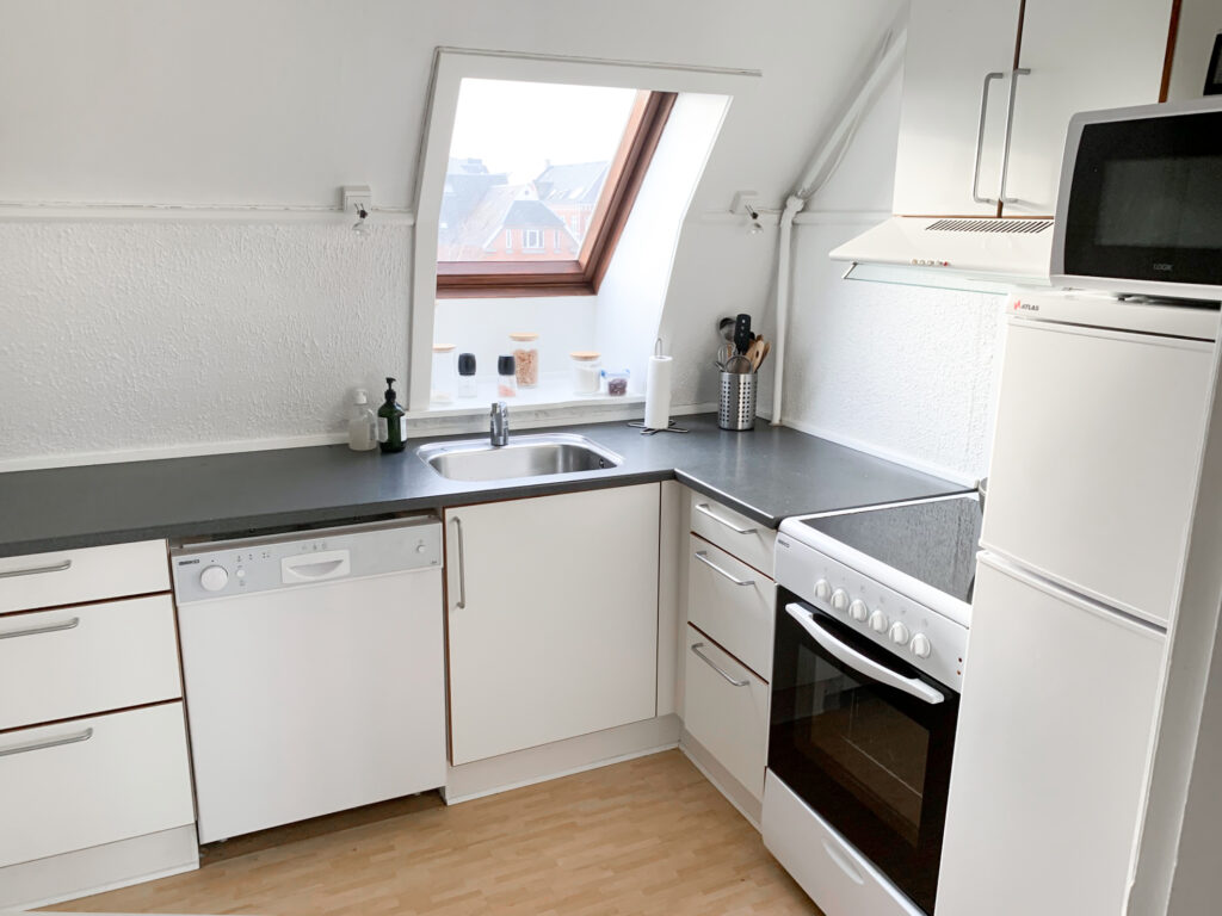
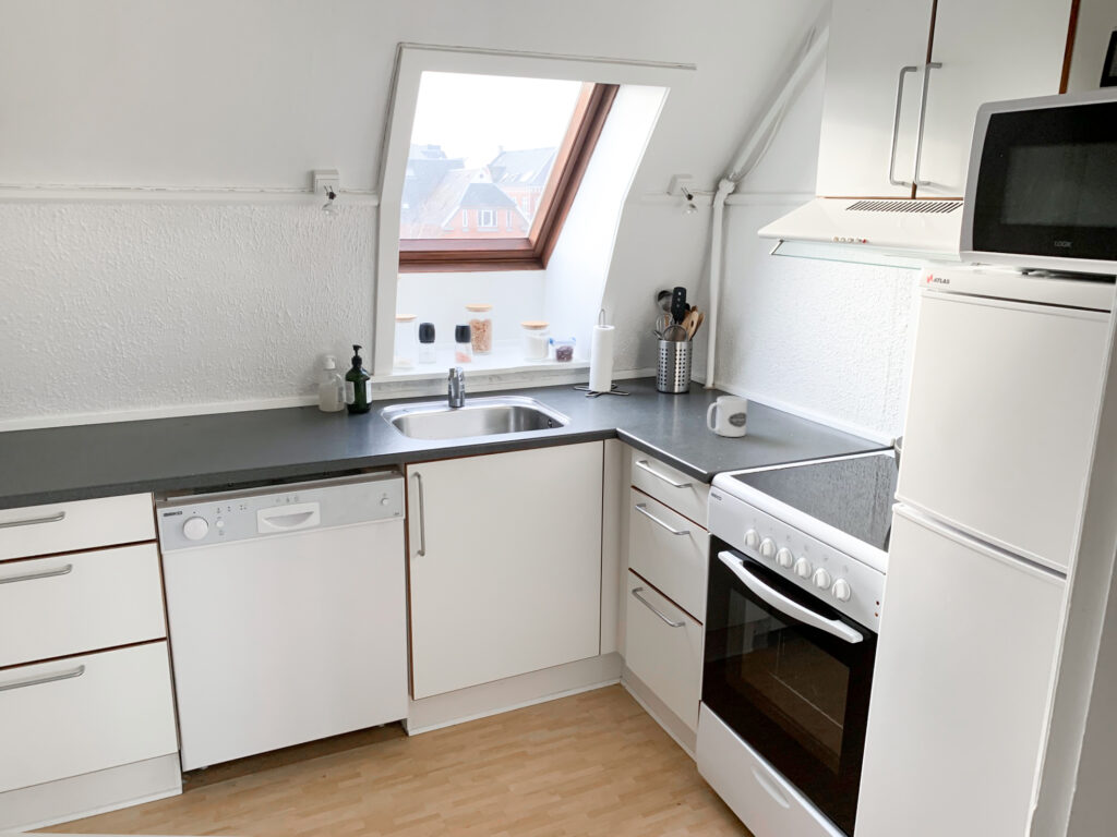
+ mug [706,395,748,438]
